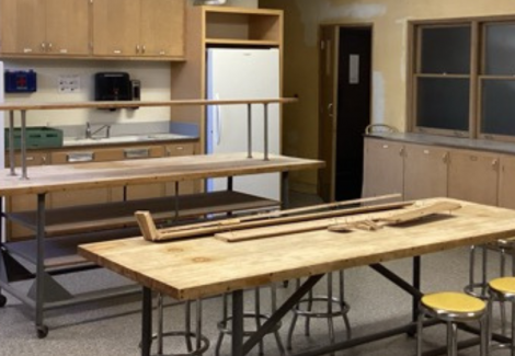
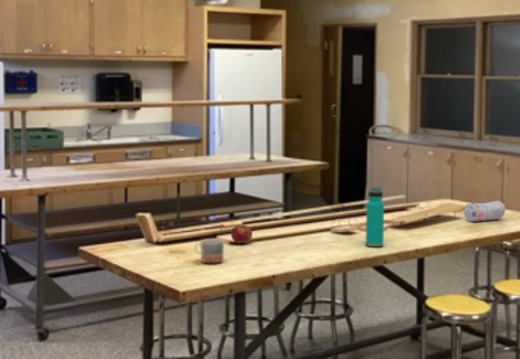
+ pencil case [462,200,507,222]
+ mug [194,237,225,264]
+ water bottle [365,186,385,247]
+ fruit [230,224,253,244]
